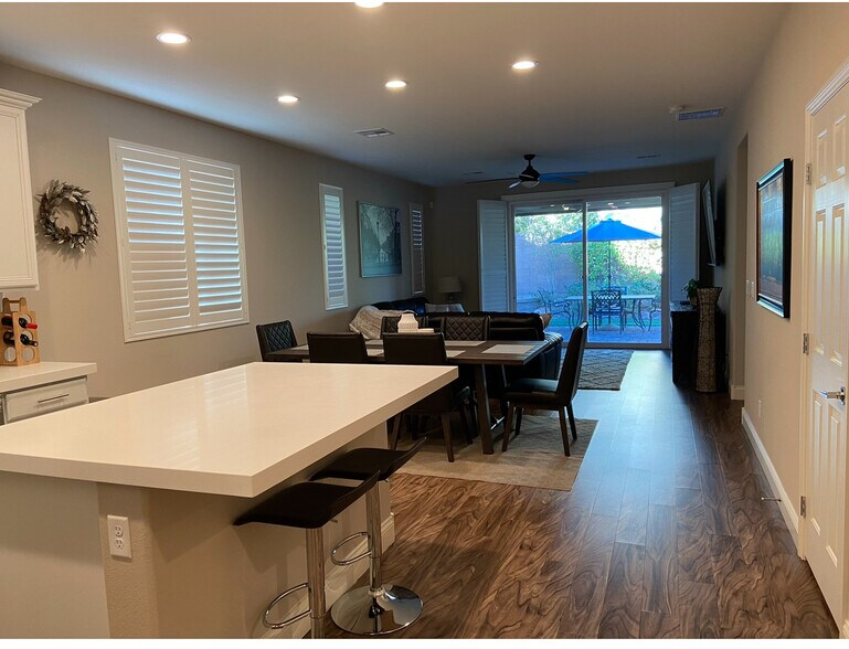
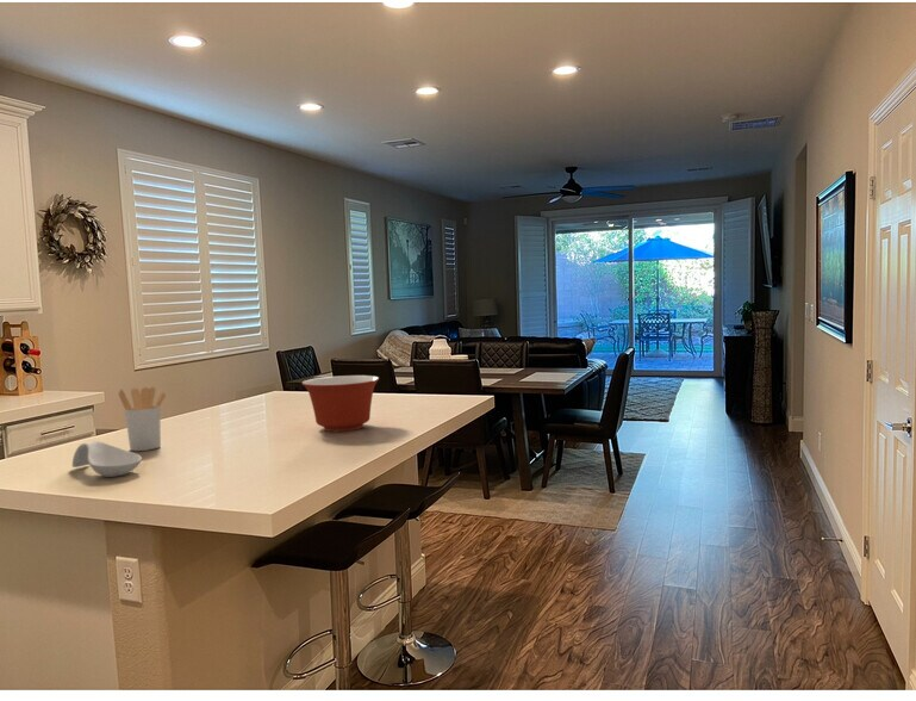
+ mixing bowl [300,374,380,433]
+ utensil holder [118,386,168,452]
+ spoon rest [71,440,143,478]
